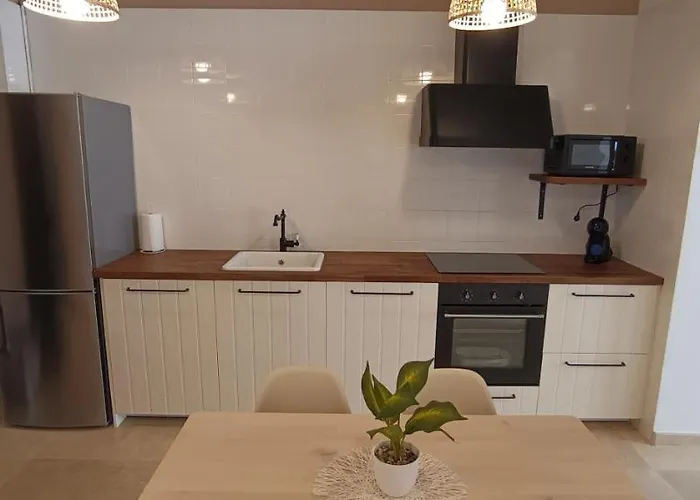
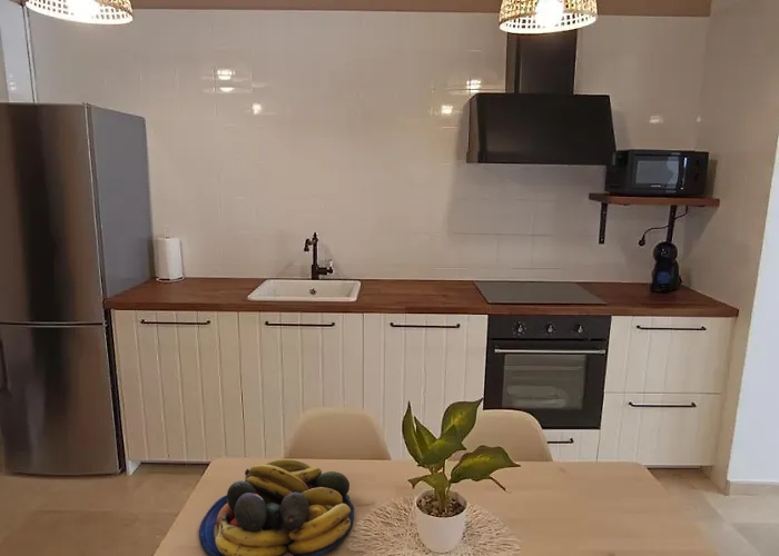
+ fruit bowl [198,458,355,556]
